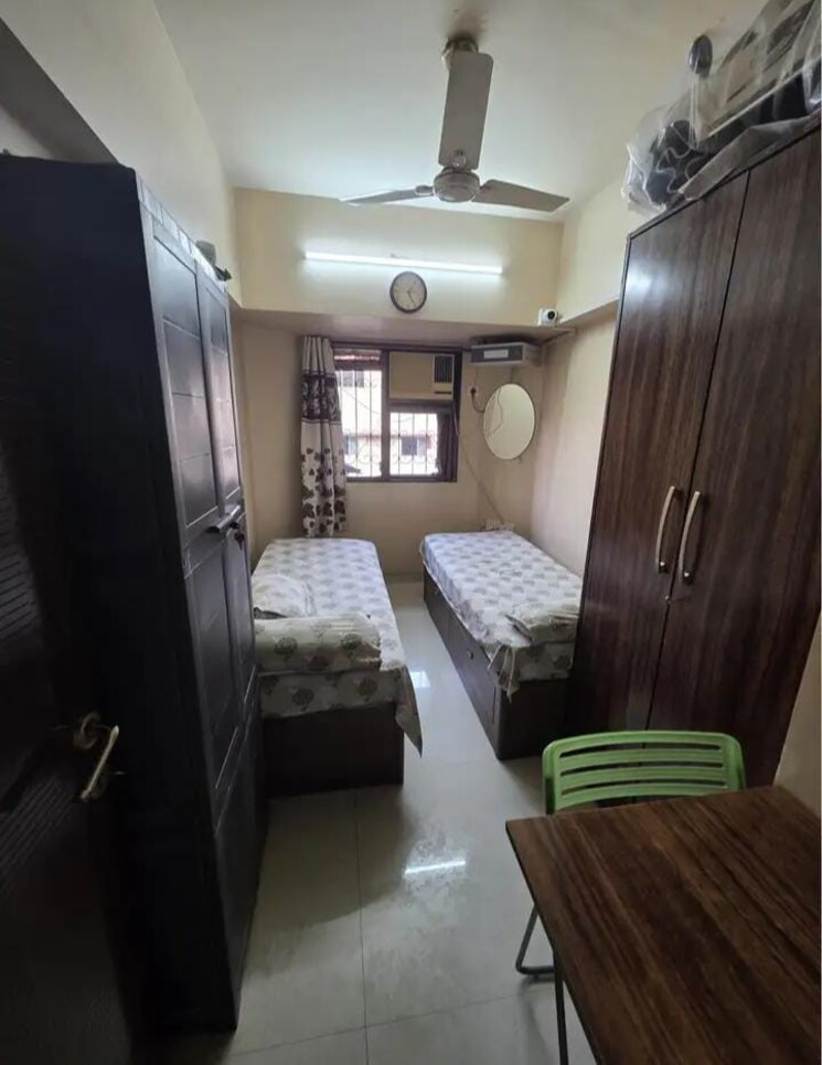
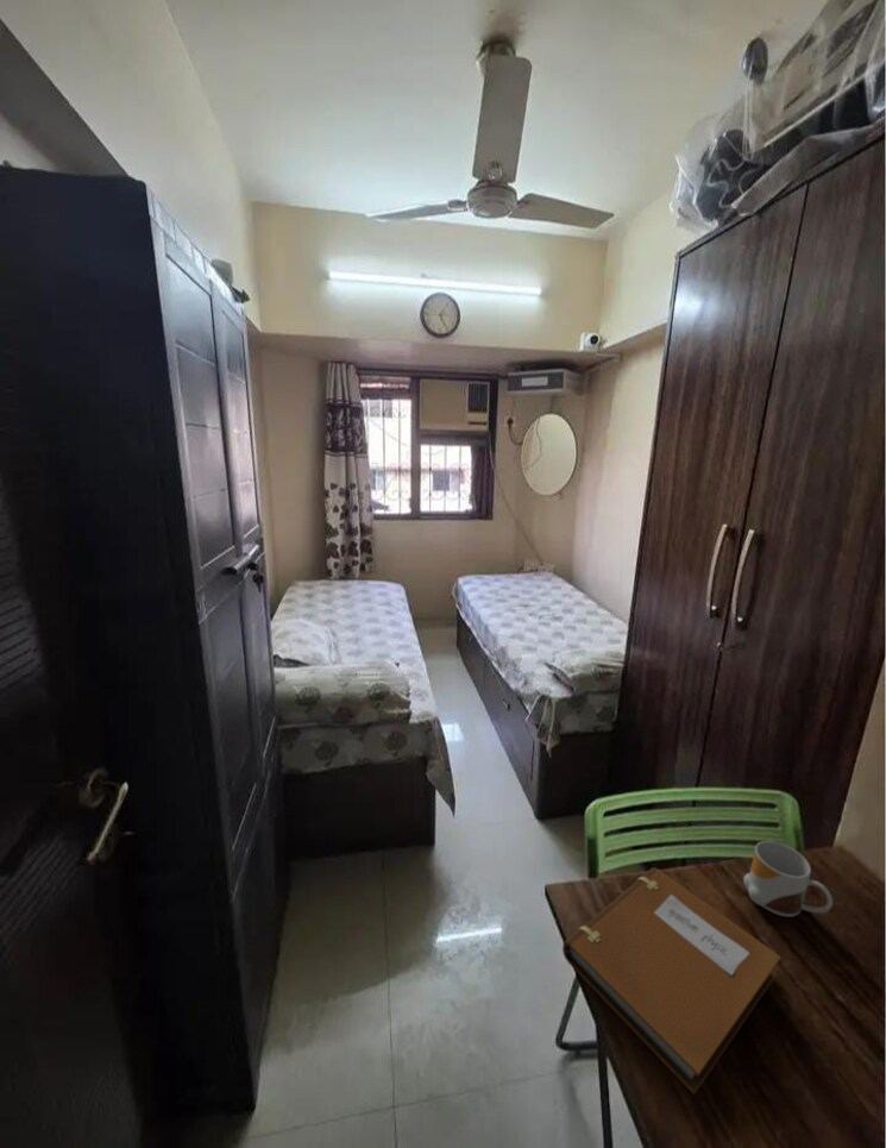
+ mug [742,840,834,918]
+ notebook [561,866,781,1096]
